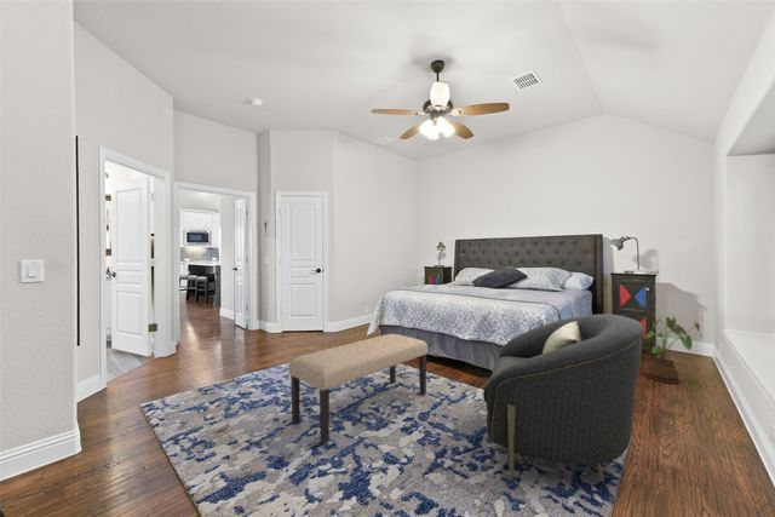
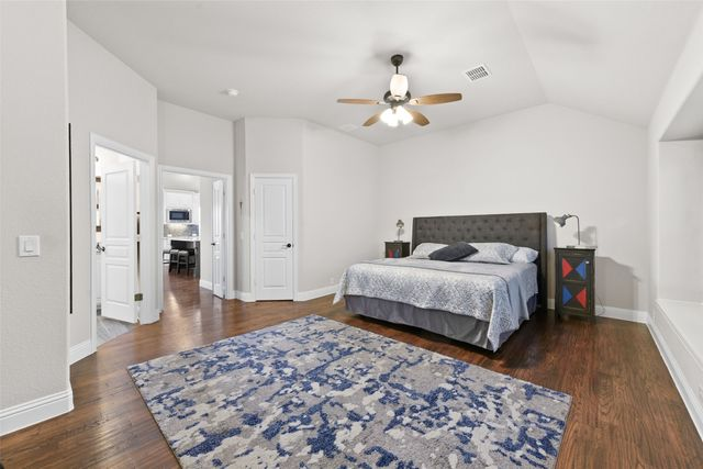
- armchair [482,314,645,483]
- house plant [641,316,704,385]
- bench [287,333,430,444]
